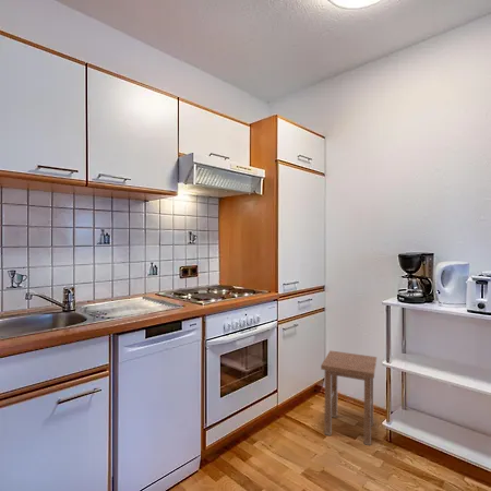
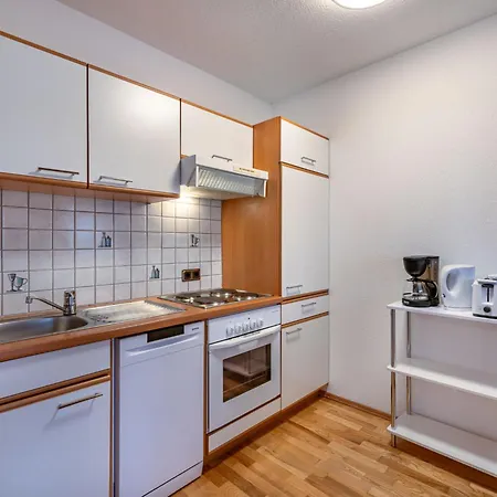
- stool [320,349,378,446]
